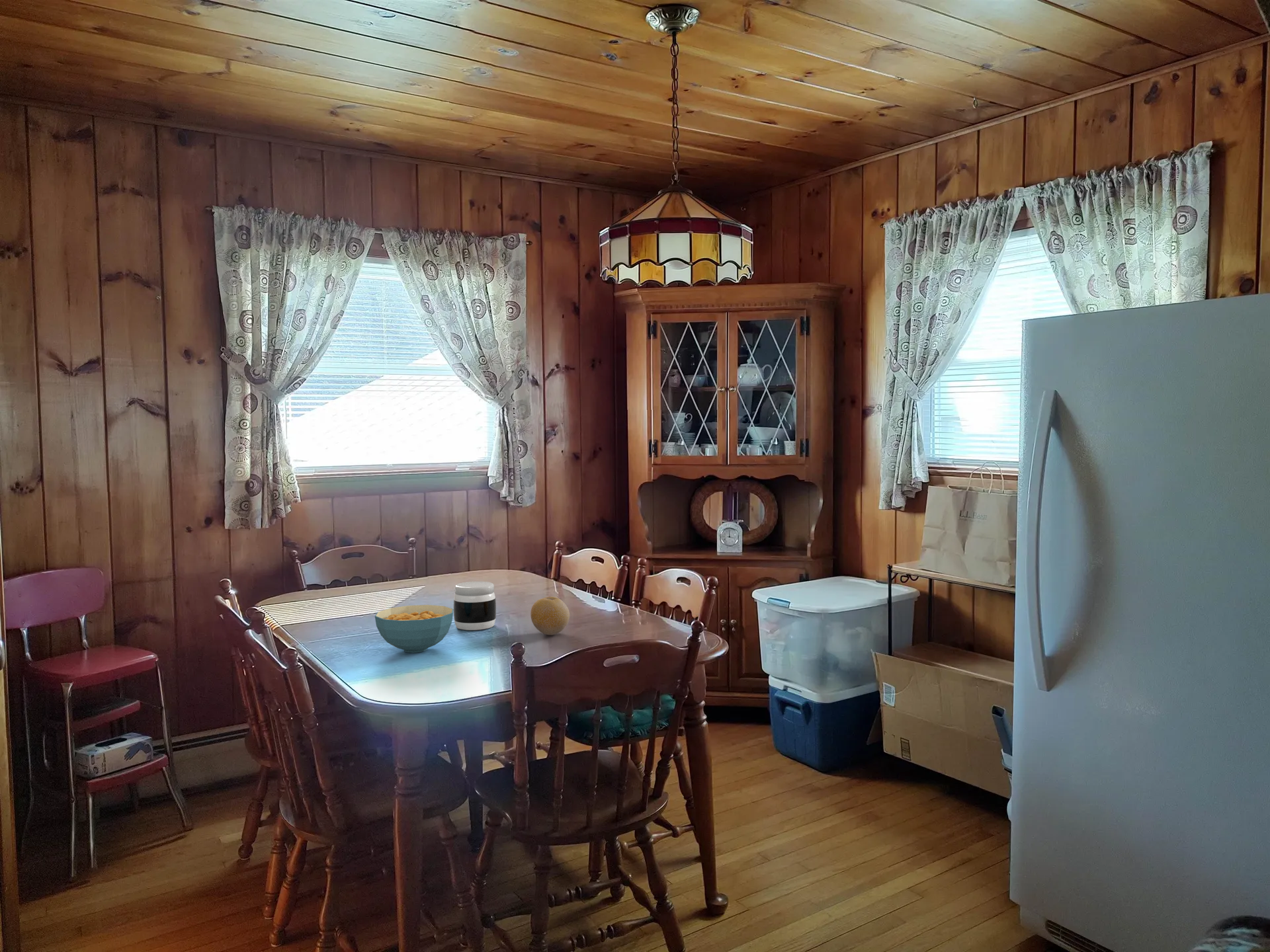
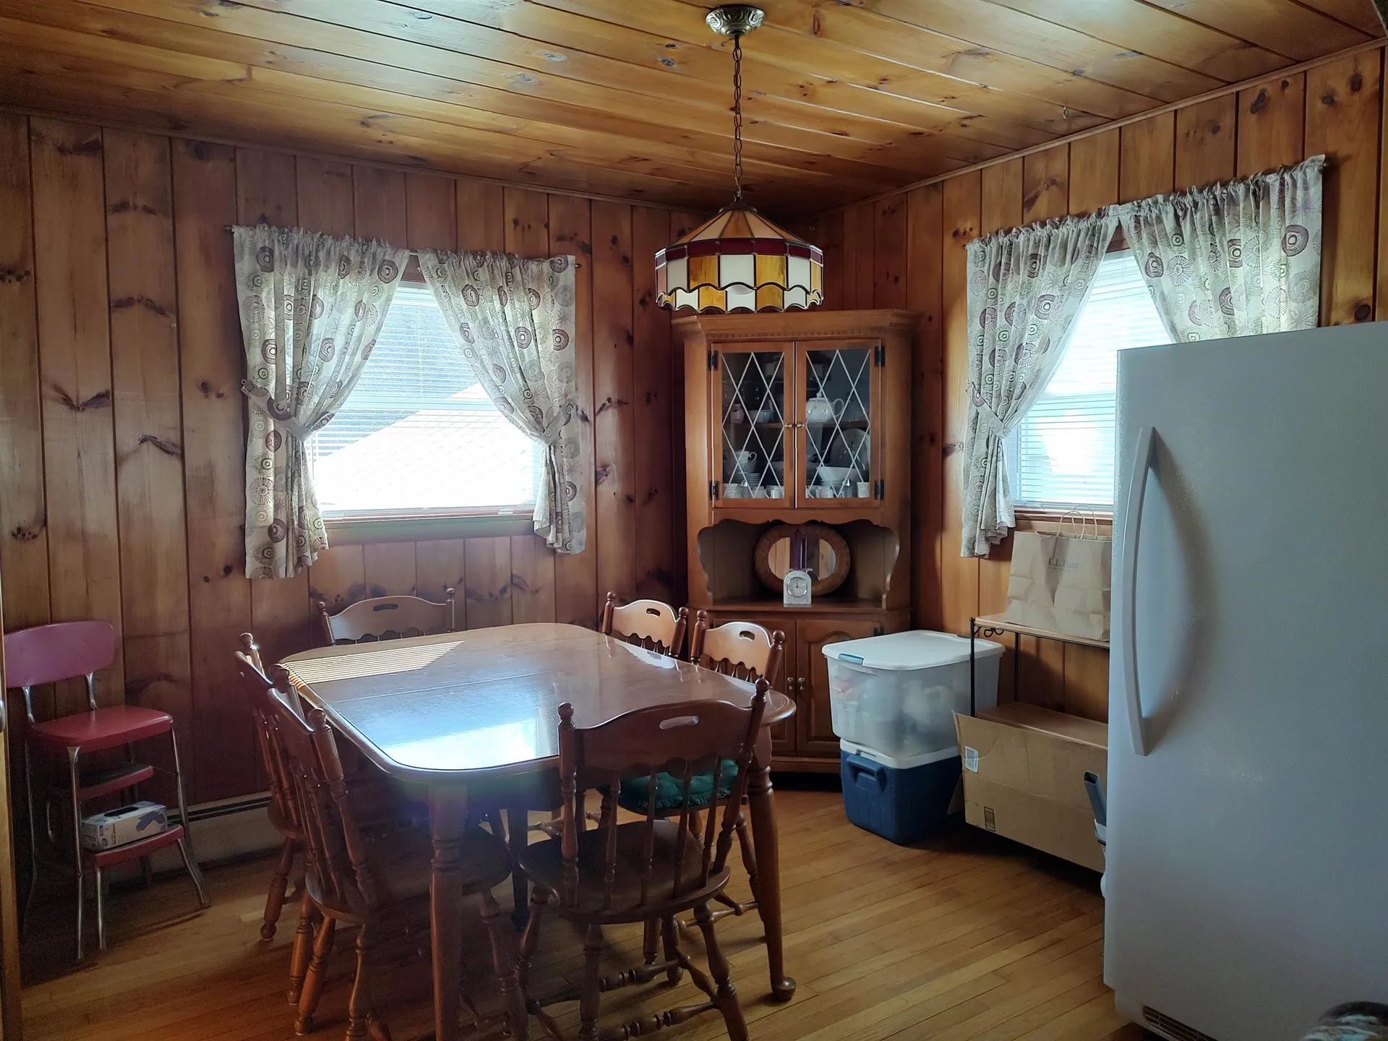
- jar [453,580,497,631]
- fruit [530,596,570,636]
- cereal bowl [374,604,454,653]
